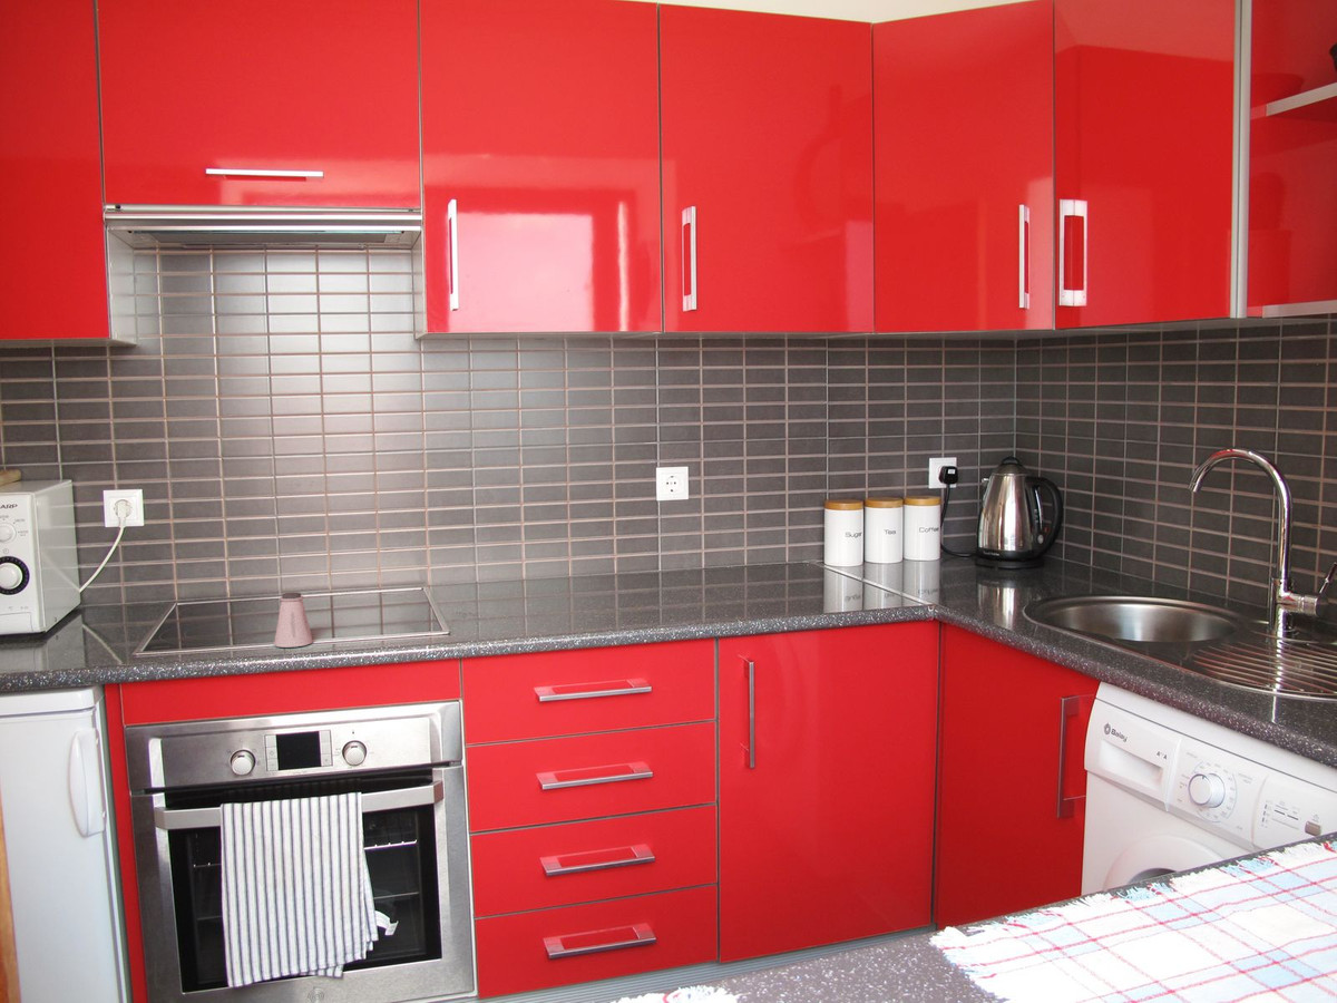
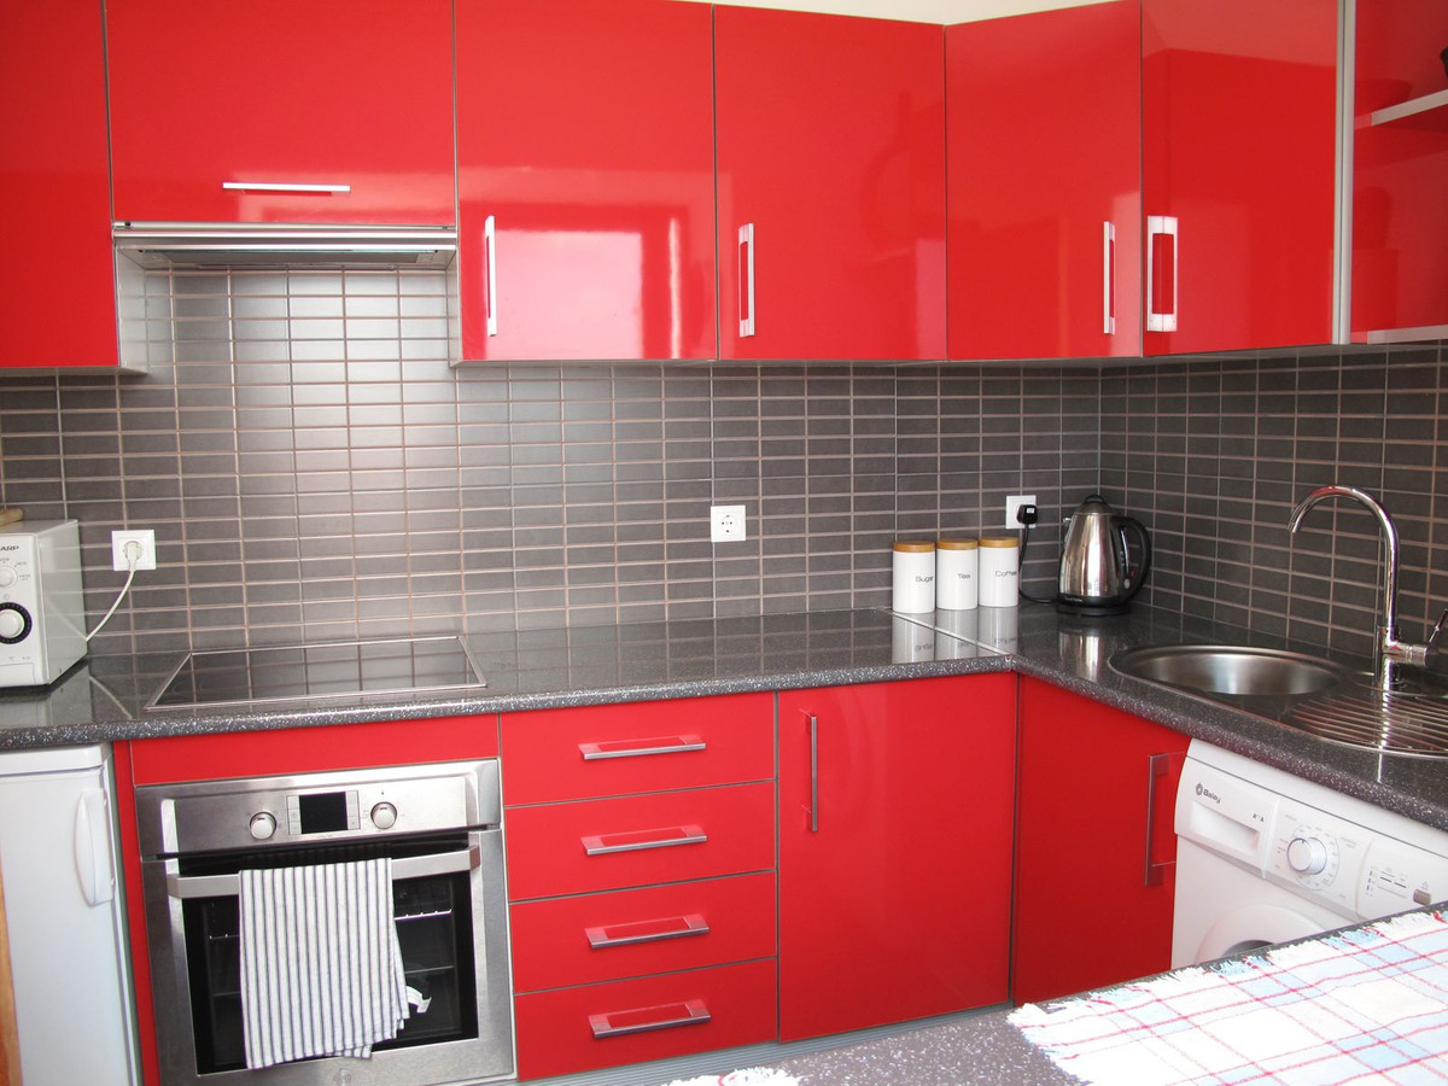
- saltshaker [273,591,314,649]
